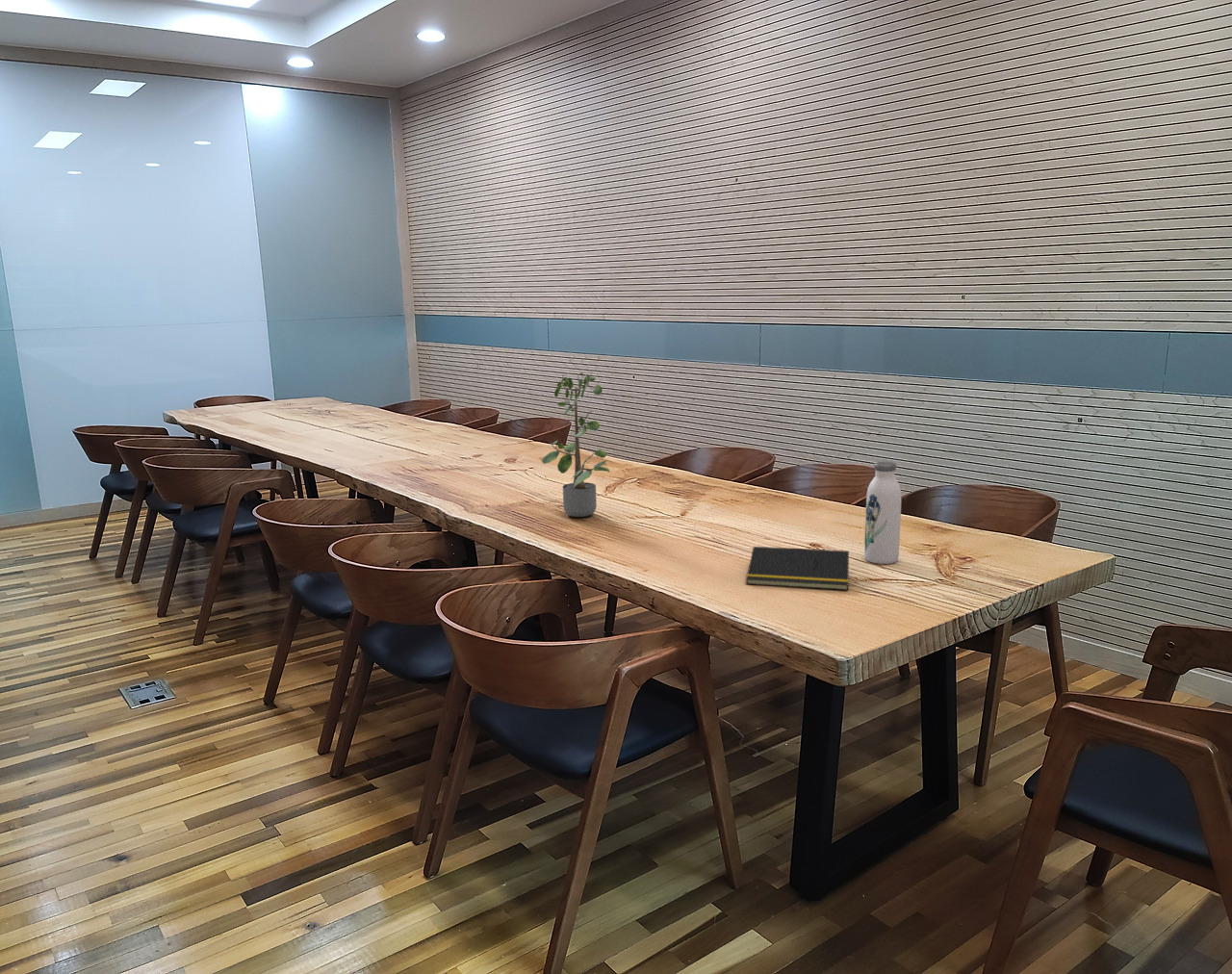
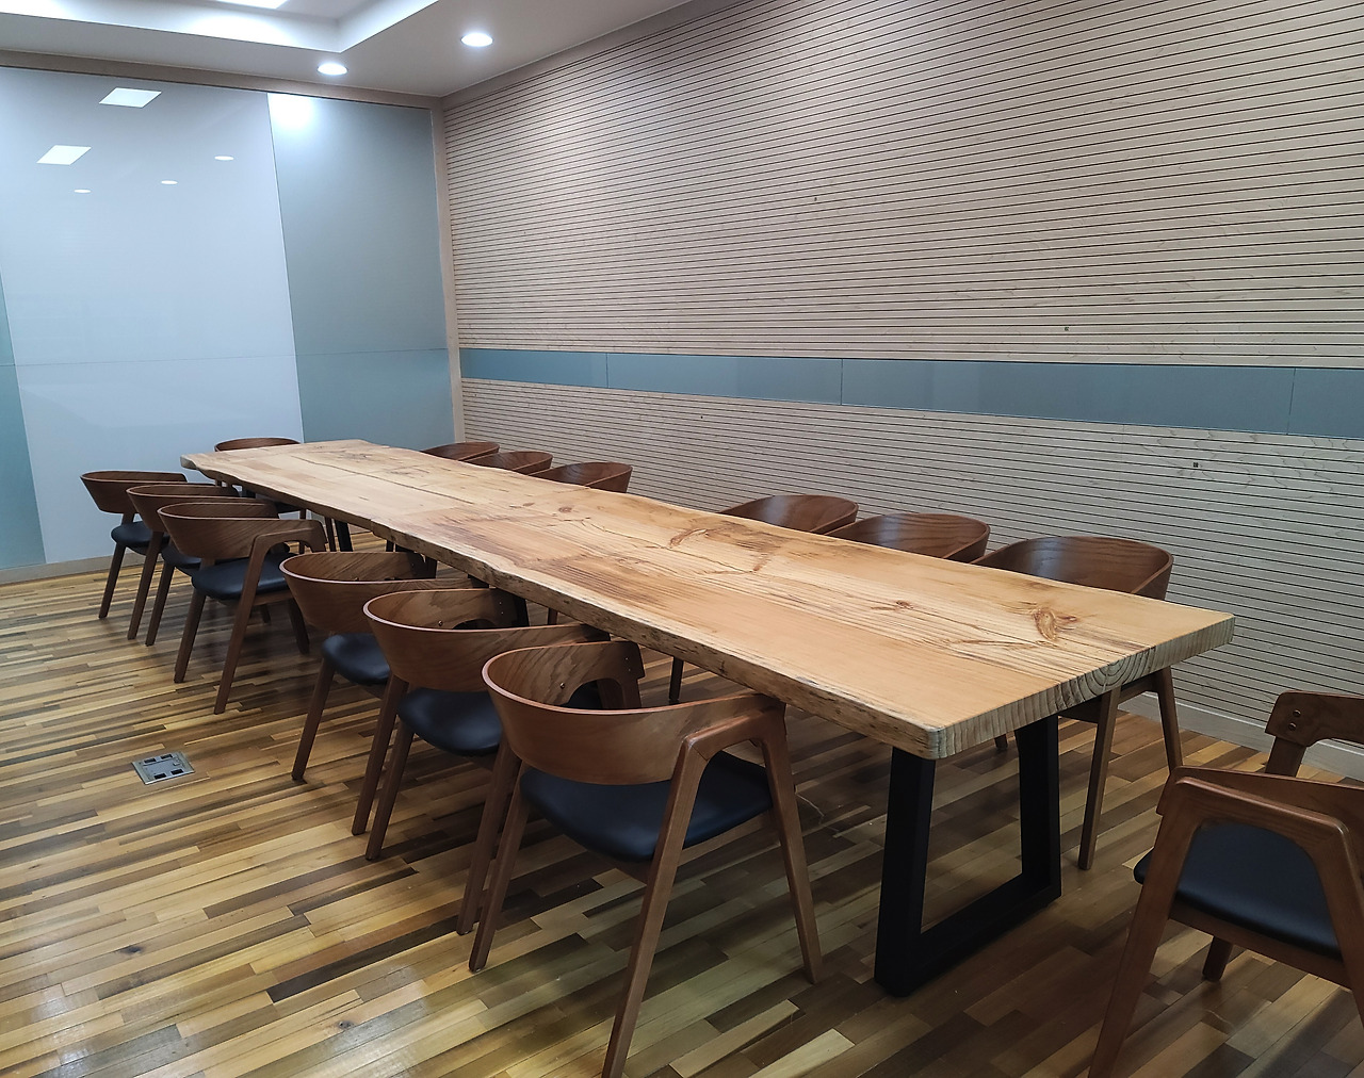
- notepad [745,546,850,591]
- water bottle [863,461,902,565]
- potted plant [541,372,611,518]
